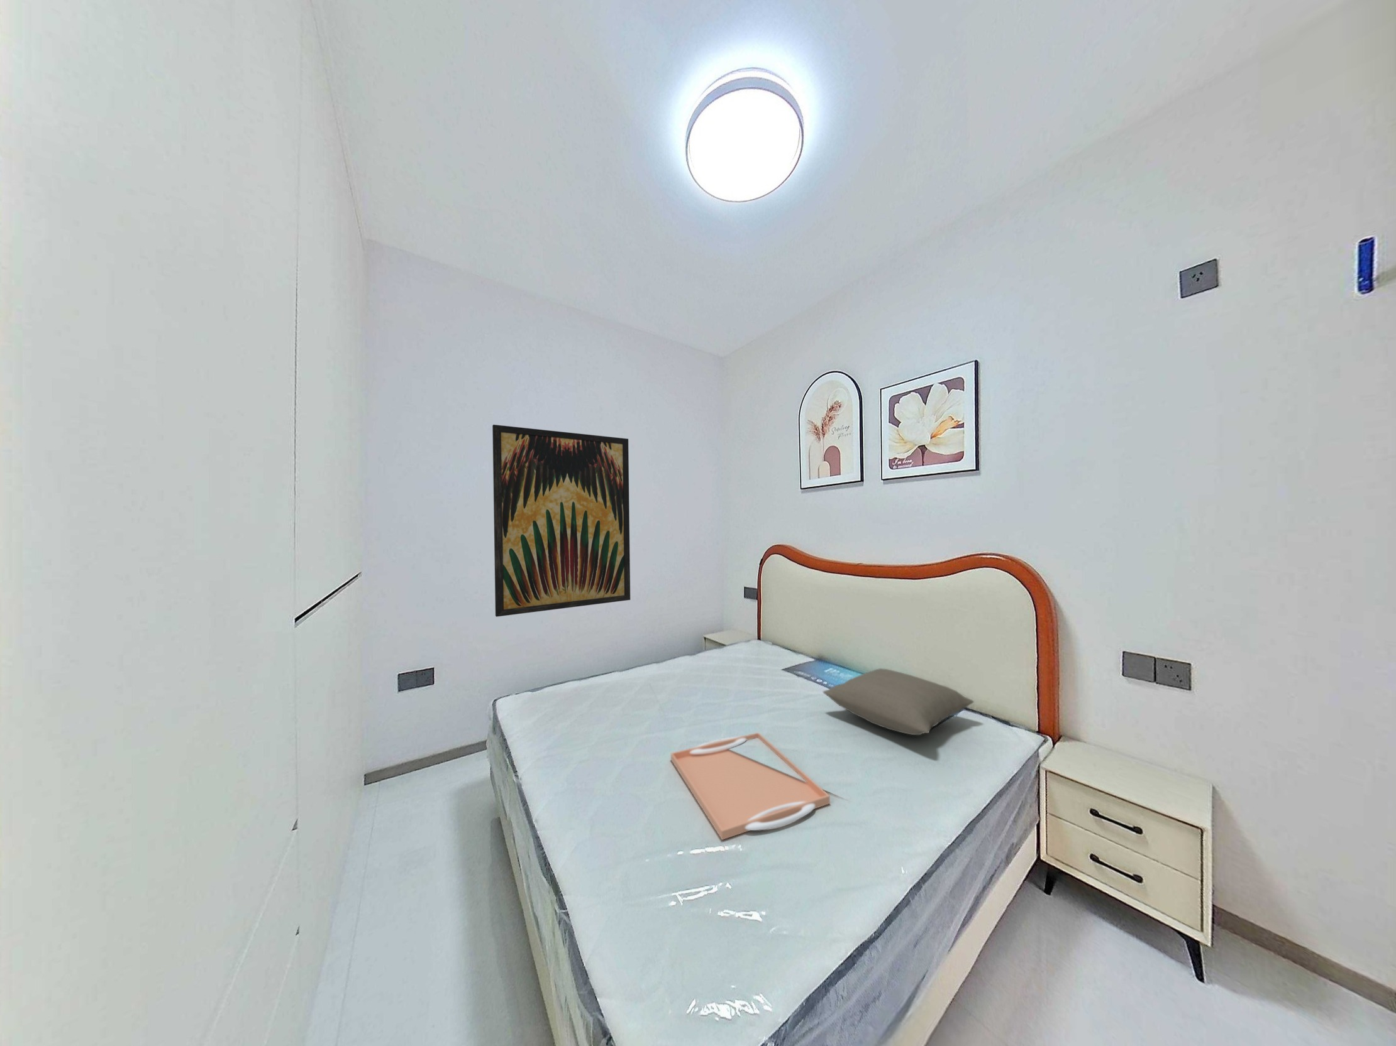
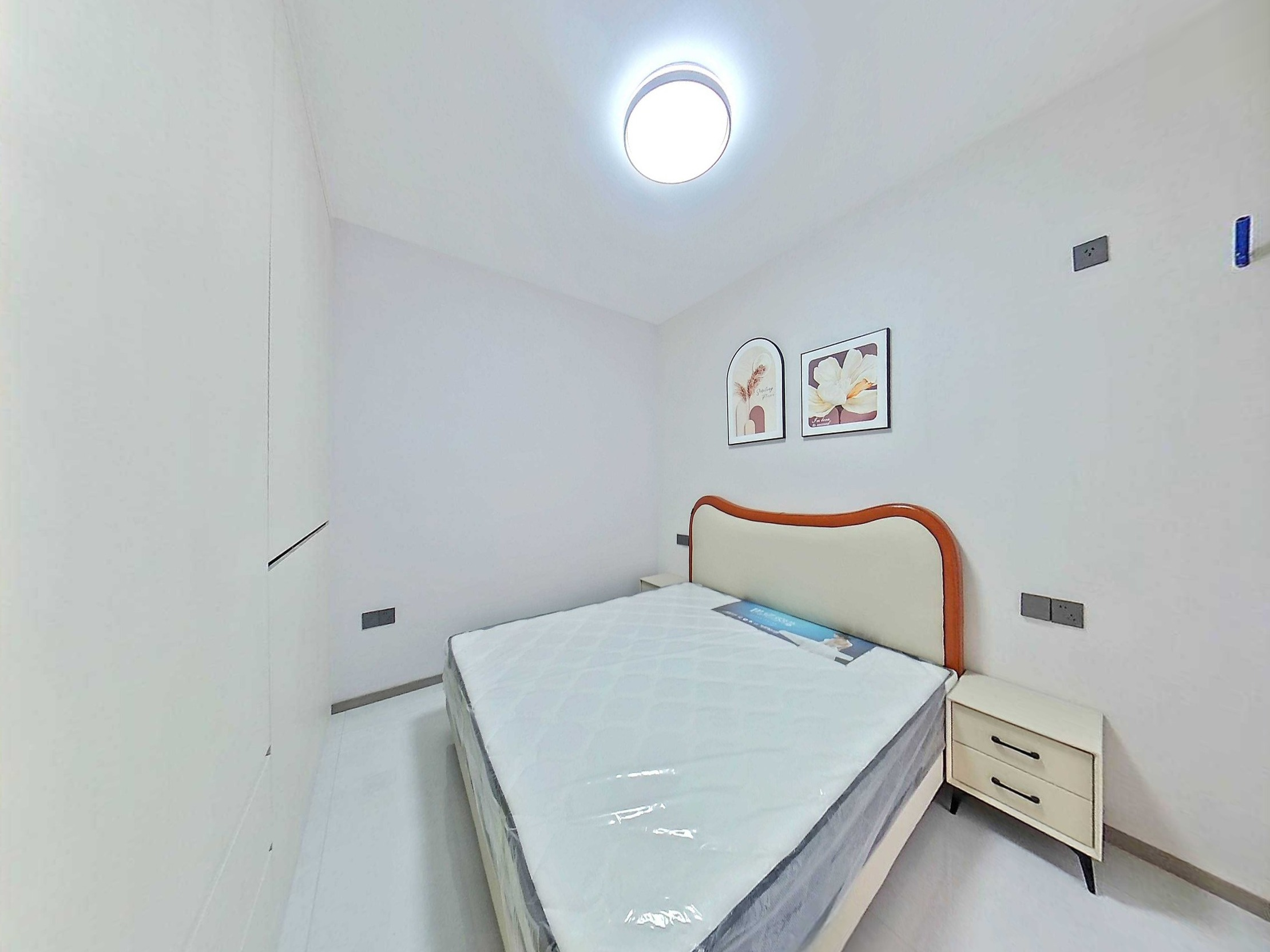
- pillow [822,668,975,736]
- serving tray [671,732,831,841]
- wall art [491,424,631,617]
